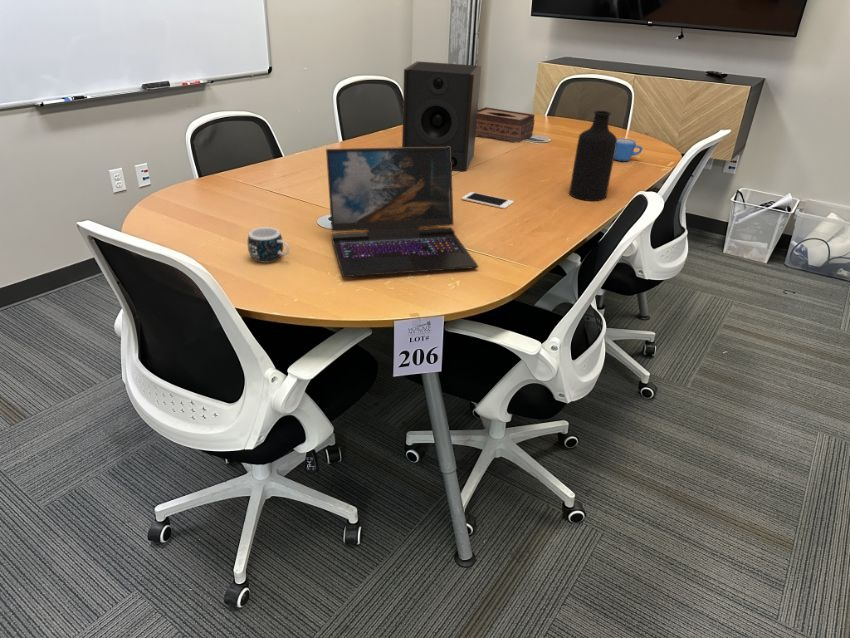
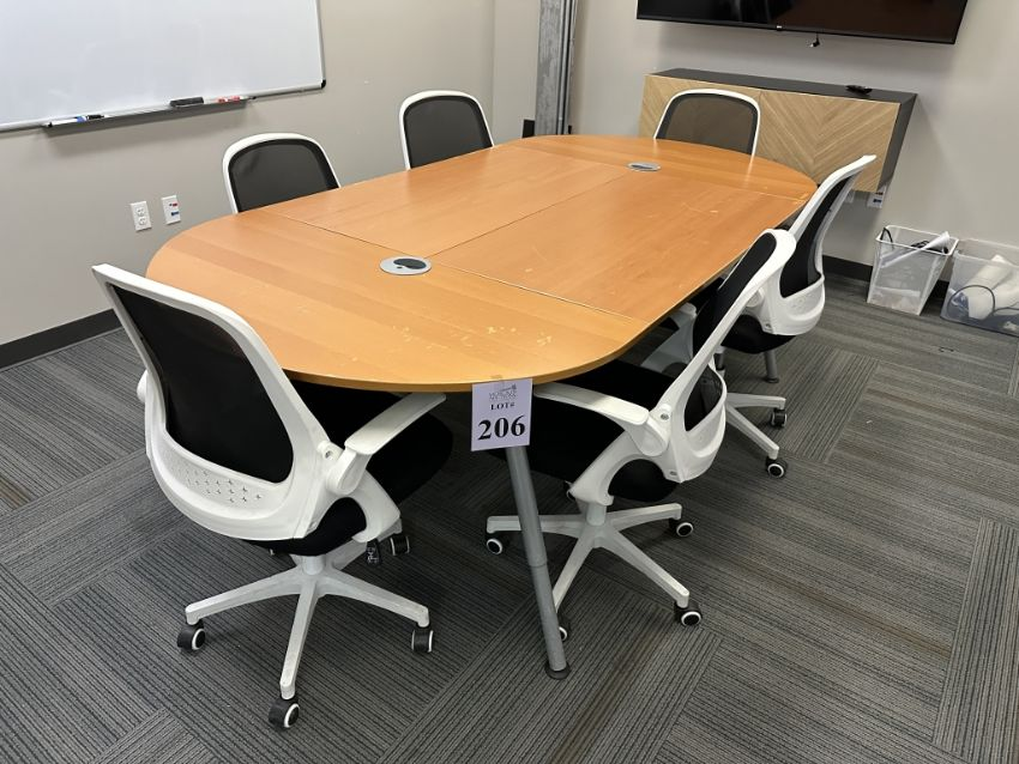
- cell phone [461,191,515,210]
- mug [247,226,290,264]
- laptop [325,146,479,278]
- studio monitor [401,60,482,173]
- bottle [568,110,618,202]
- tissue box [475,106,536,144]
- mug [614,137,643,162]
